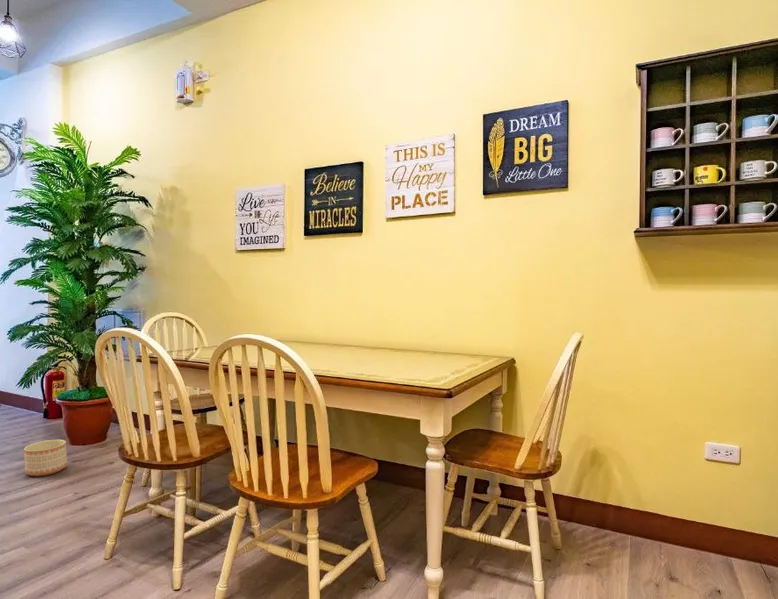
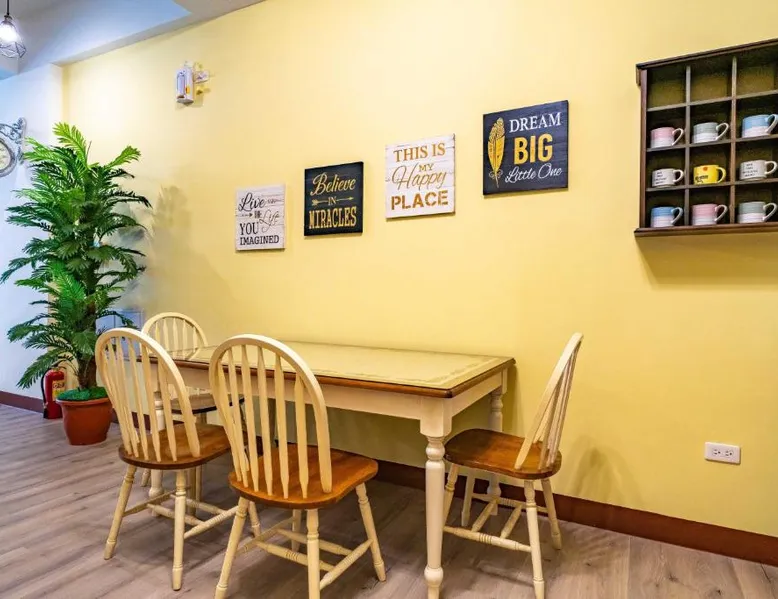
- planter [23,439,68,477]
